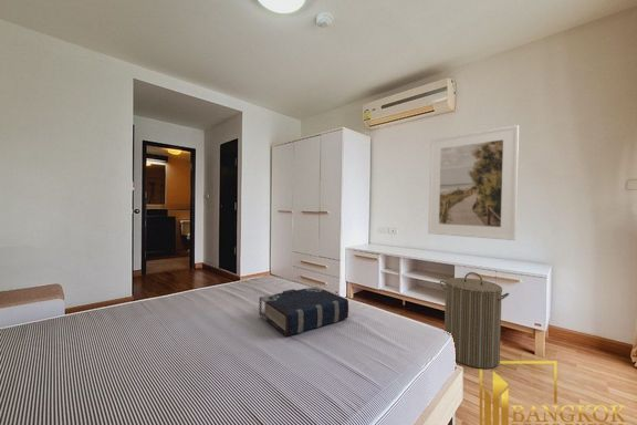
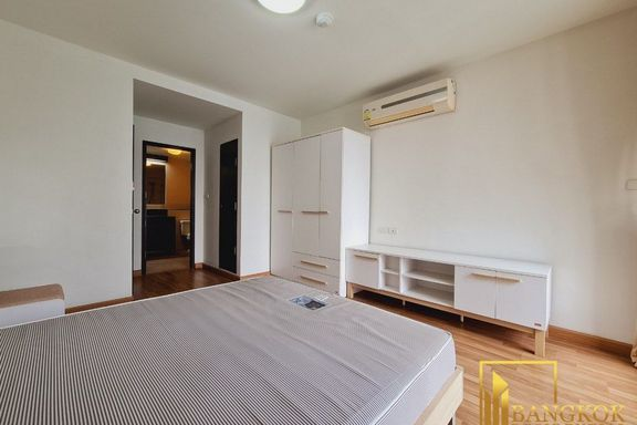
- book [258,286,349,338]
- laundry hamper [439,271,510,370]
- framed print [427,124,520,241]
